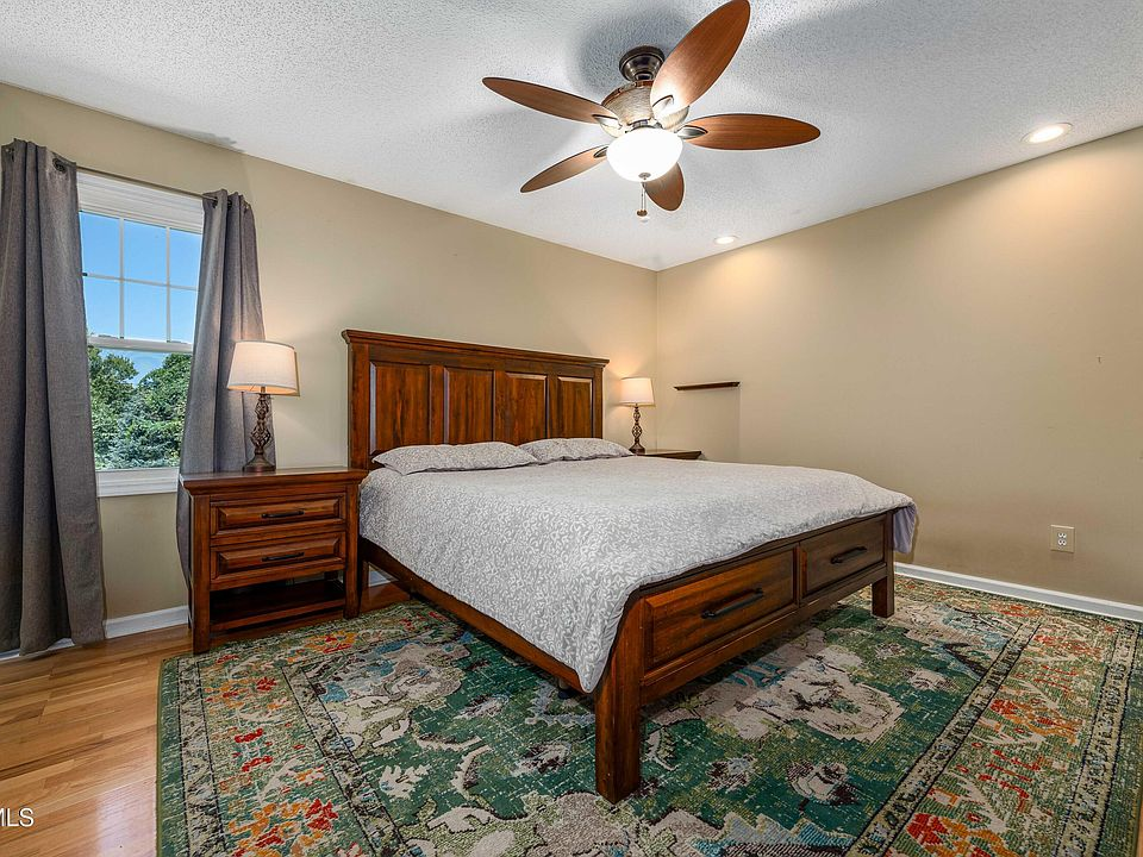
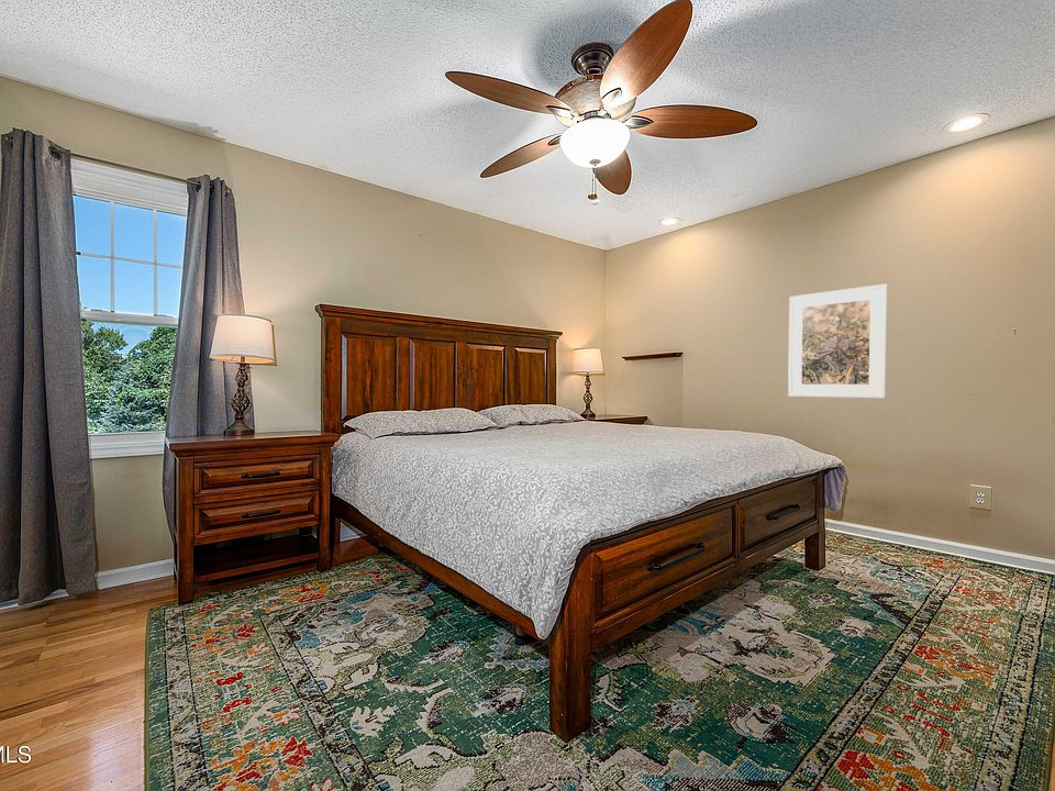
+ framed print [787,283,889,399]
